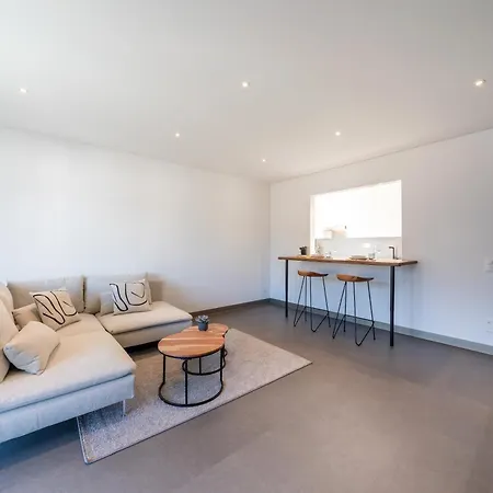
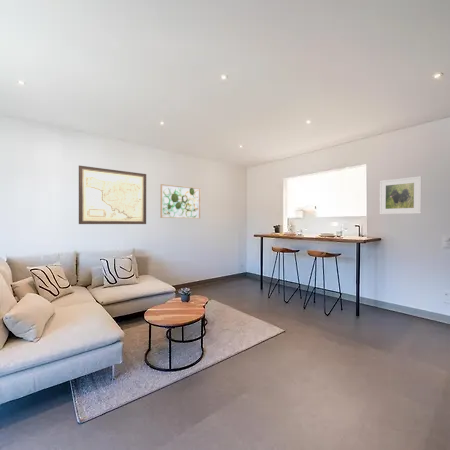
+ wall art [78,165,147,225]
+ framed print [378,175,423,215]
+ wall art [159,183,201,219]
